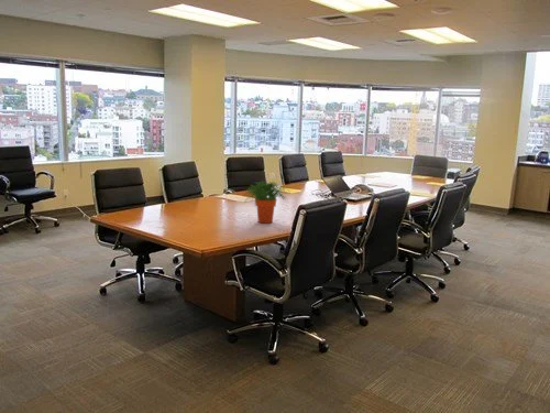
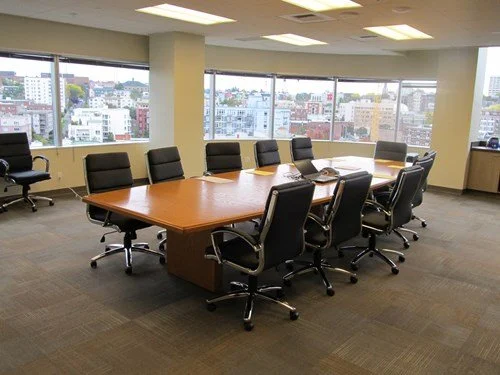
- potted plant [242,180,292,225]
